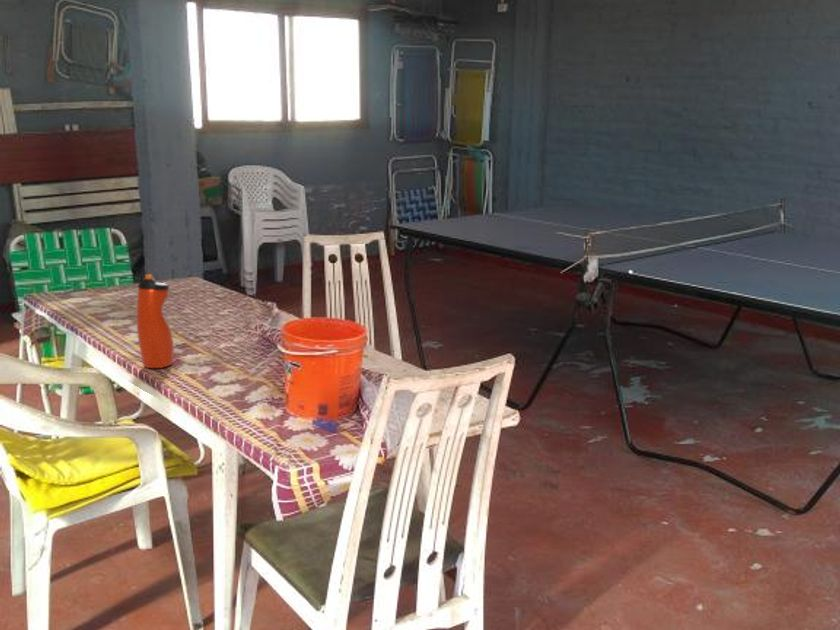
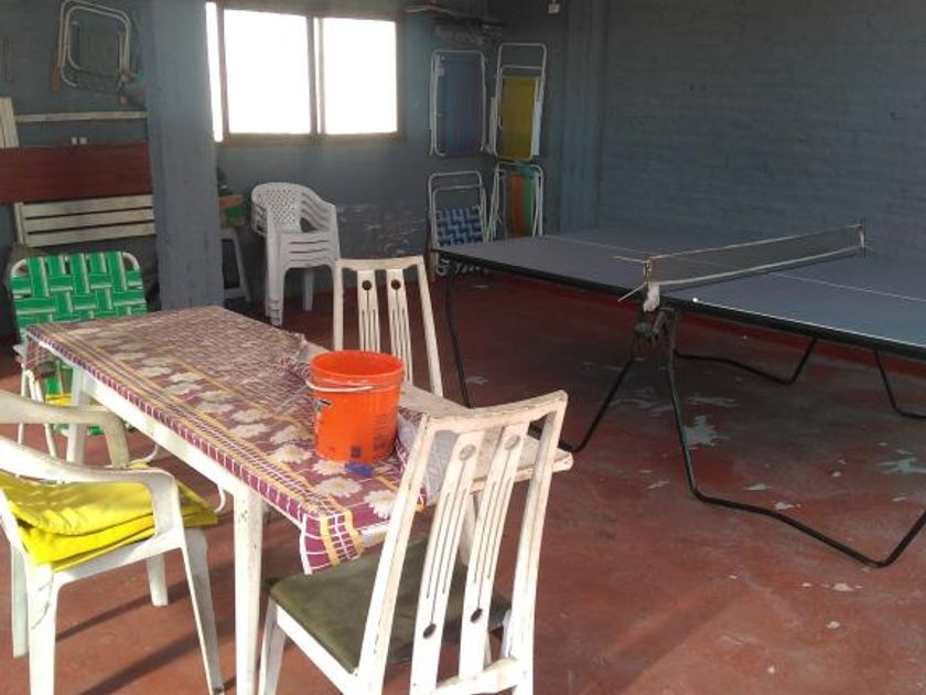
- water bottle [136,273,175,369]
